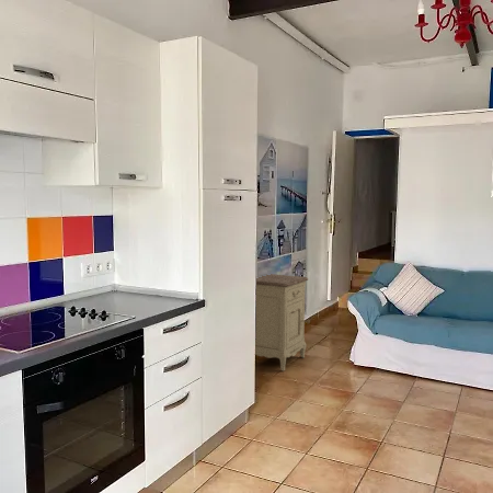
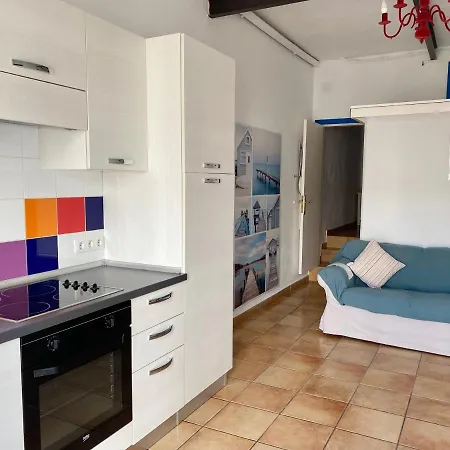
- nightstand [254,273,311,371]
